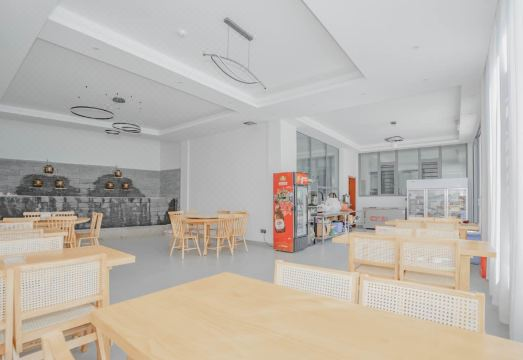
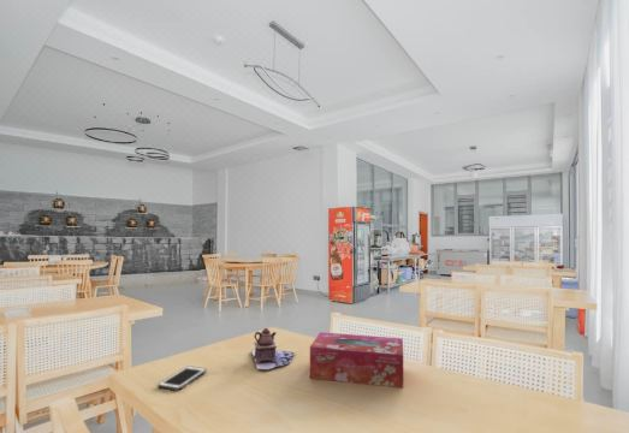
+ teapot [250,327,296,370]
+ tissue box [309,331,404,388]
+ cell phone [158,364,208,392]
